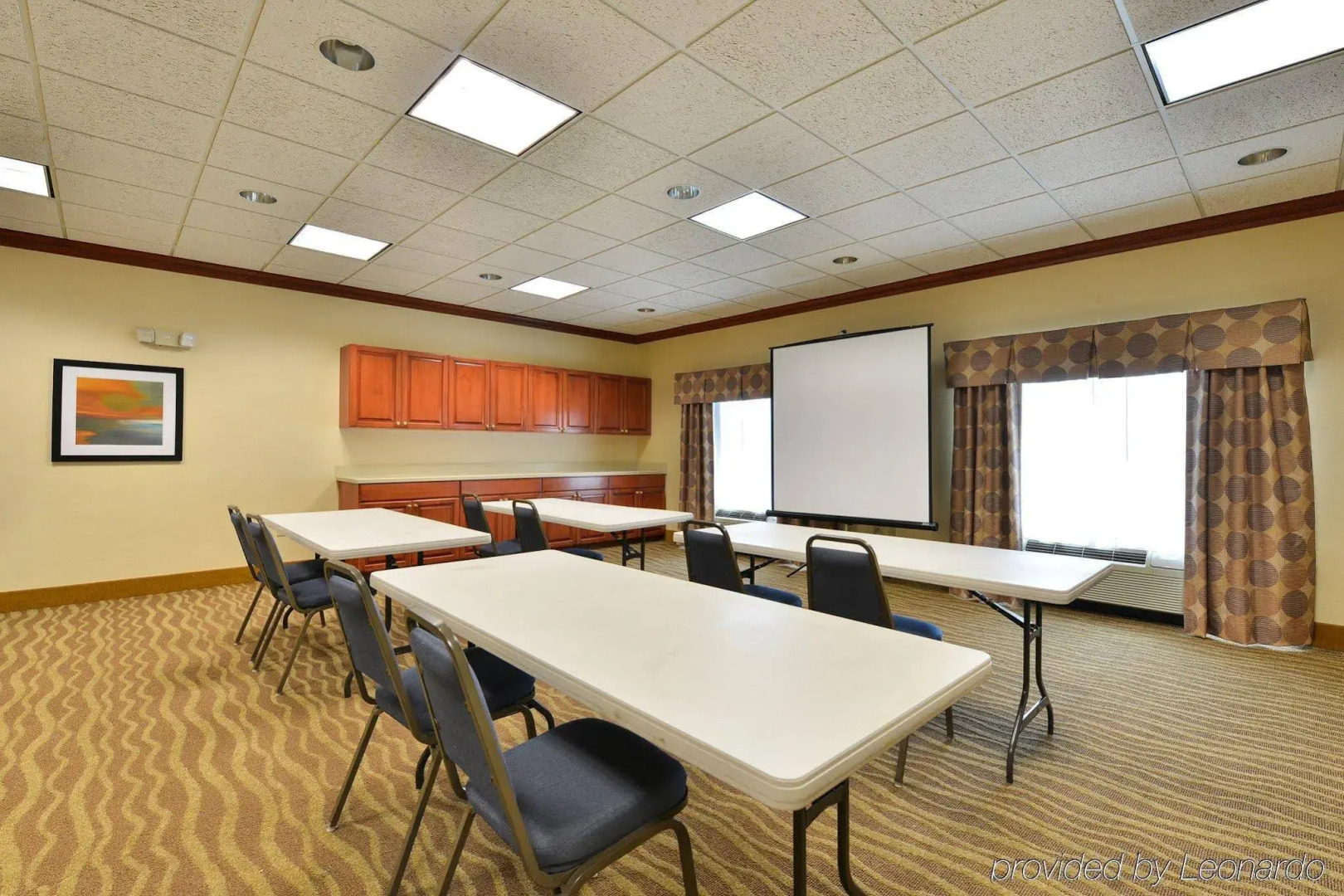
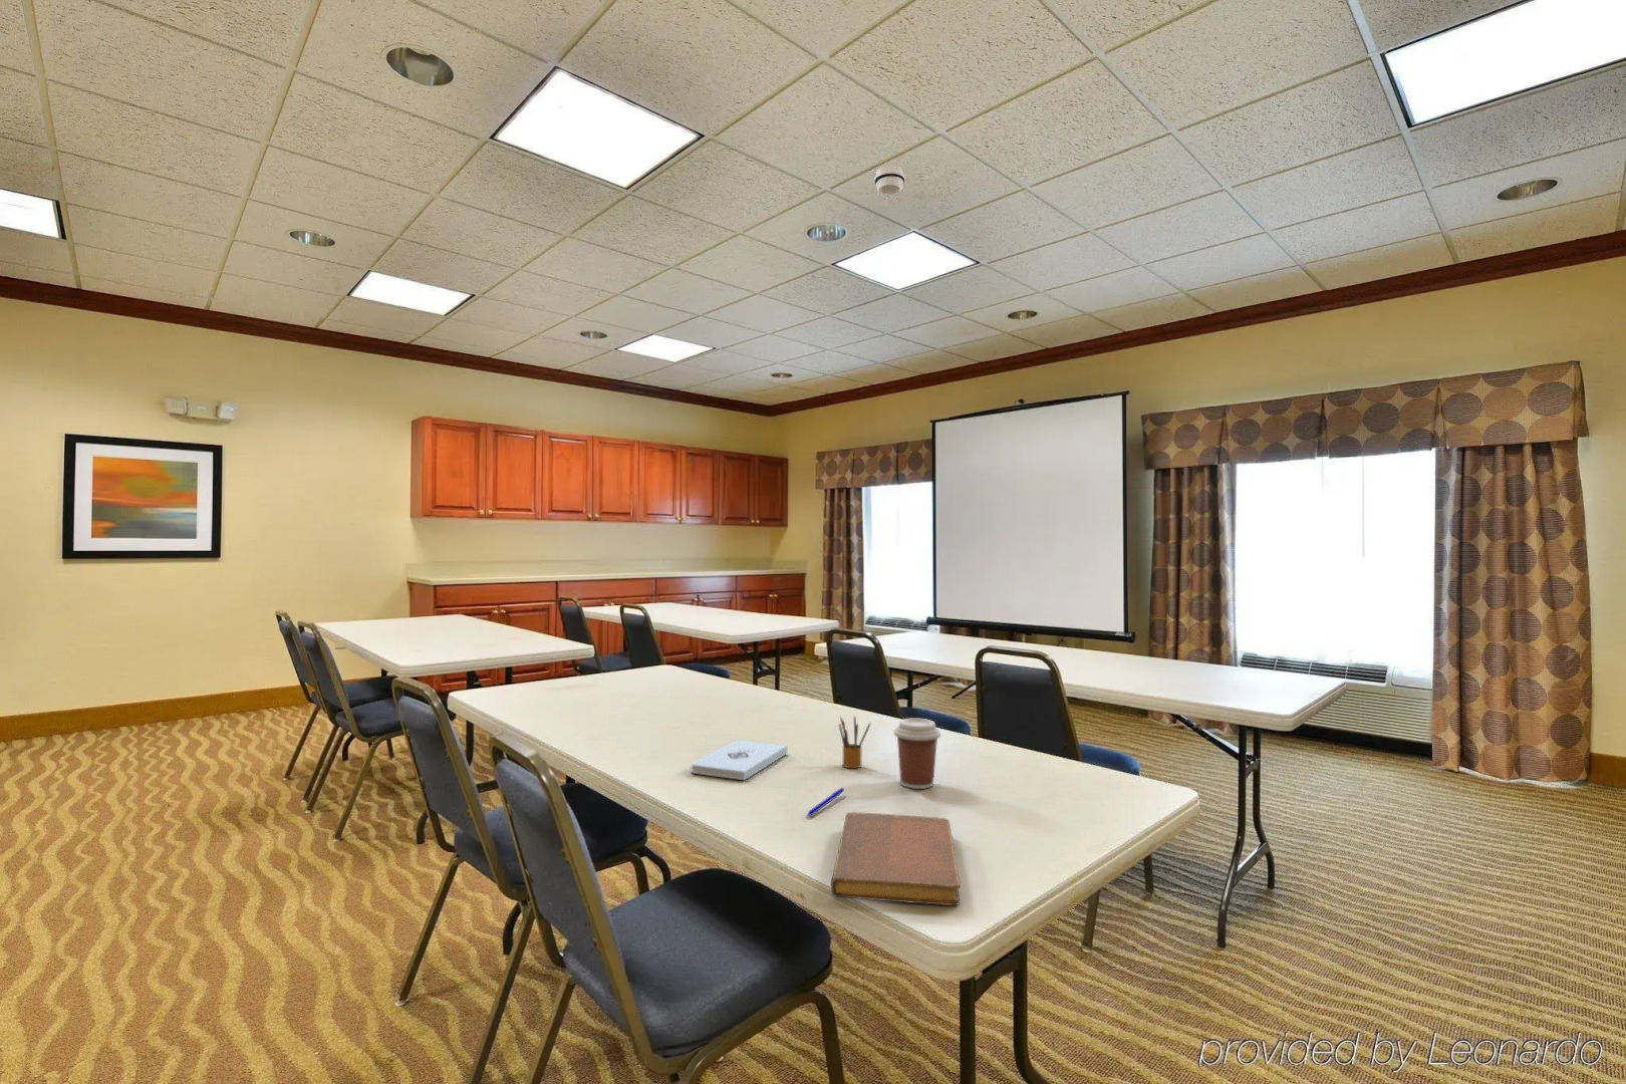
+ pen [806,786,846,817]
+ coffee cup [893,717,941,790]
+ notepad [691,739,788,780]
+ pencil box [837,714,872,768]
+ notebook [830,811,962,906]
+ smoke detector [873,165,906,196]
